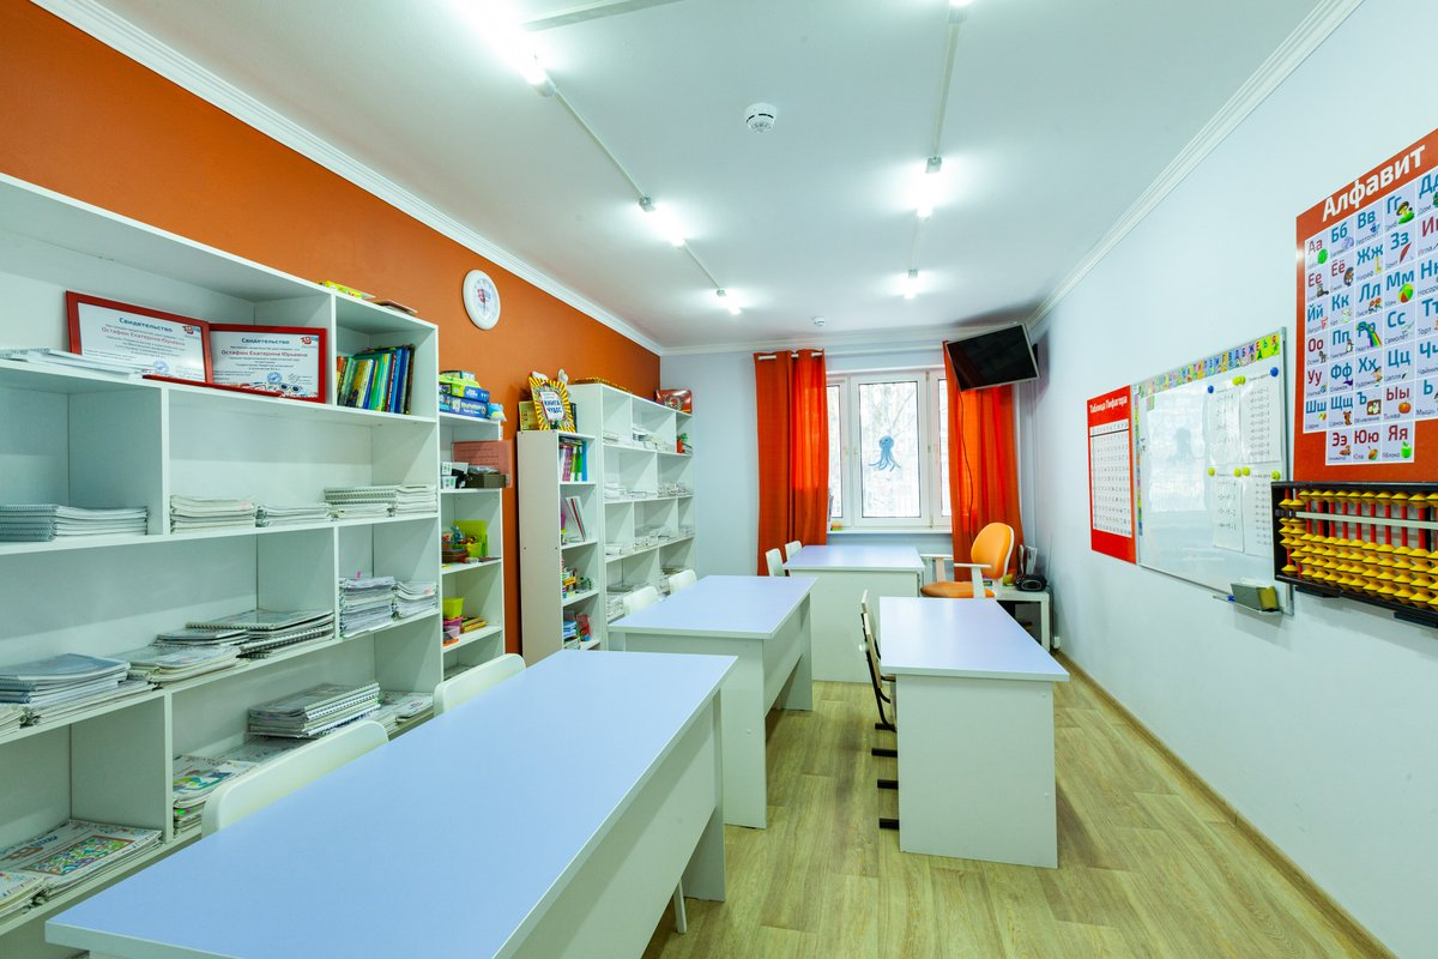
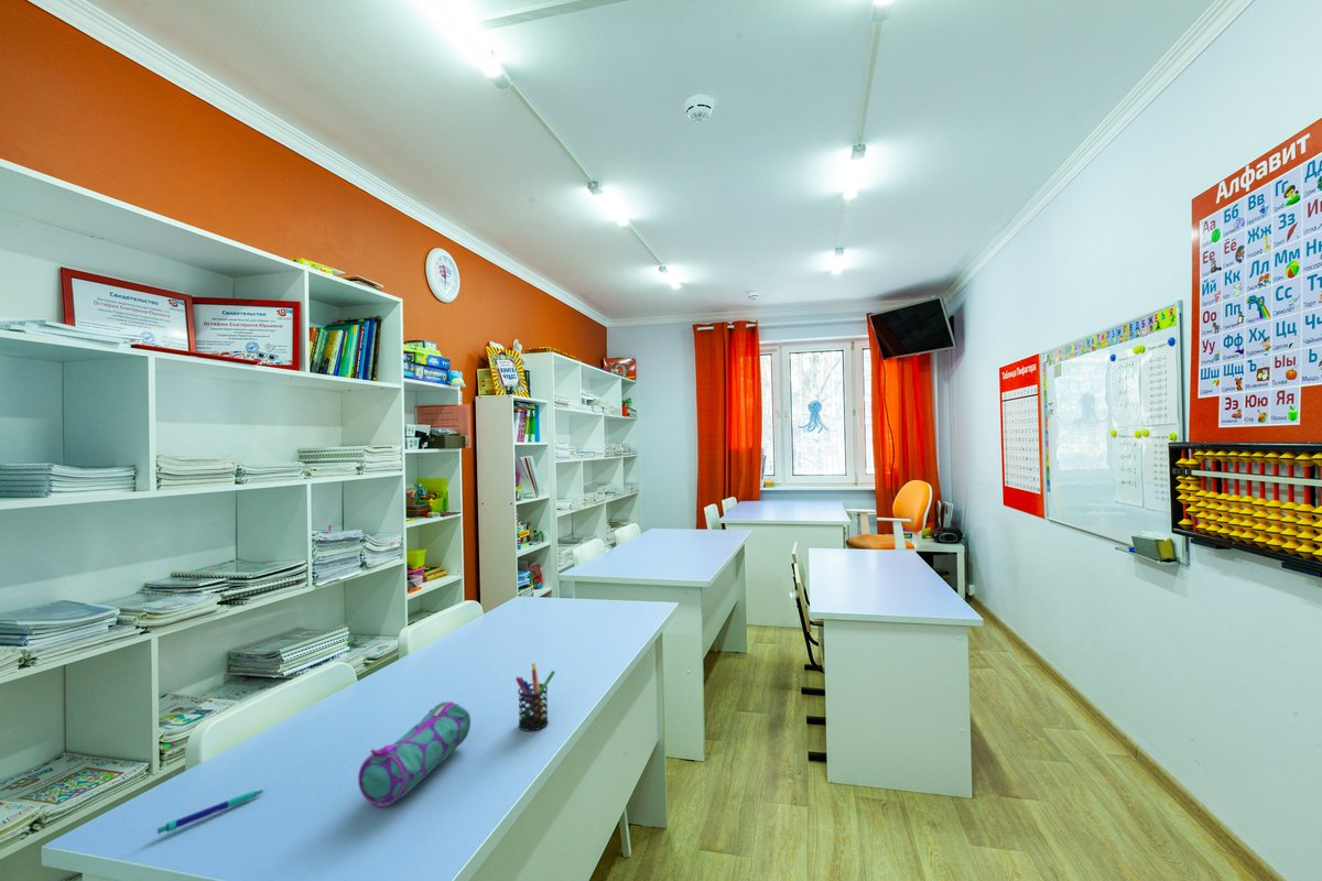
+ pen [156,788,267,835]
+ pencil case [357,700,472,808]
+ pen holder [514,662,556,732]
